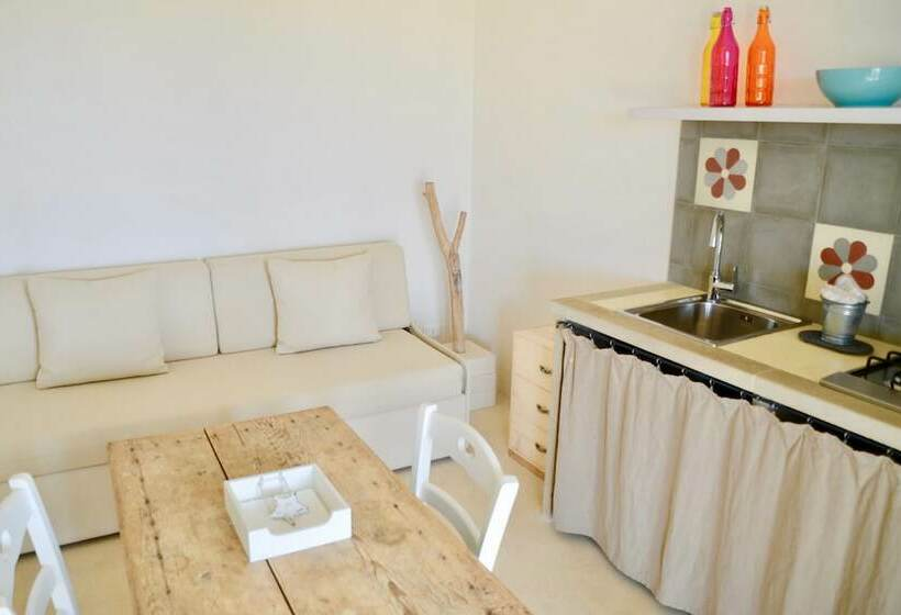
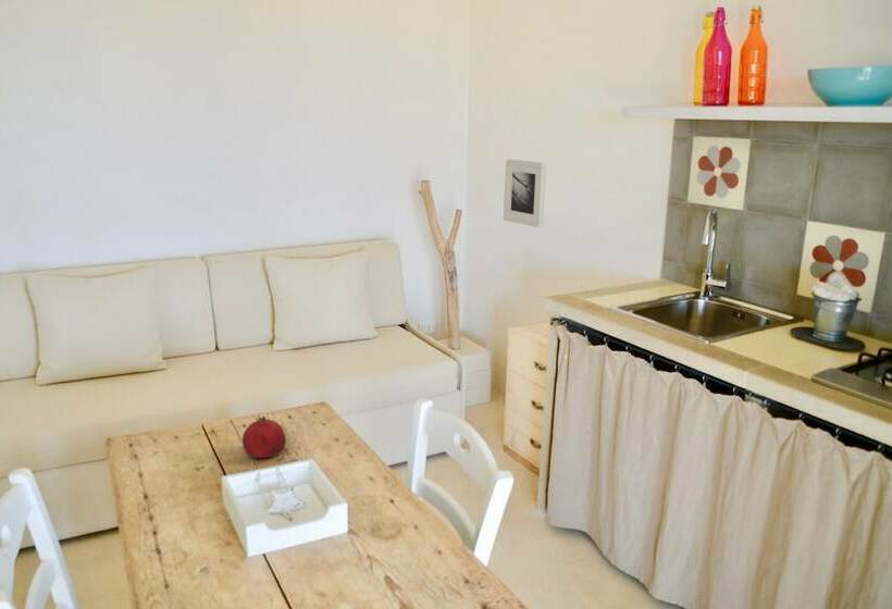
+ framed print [503,159,547,228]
+ fruit [241,415,287,459]
